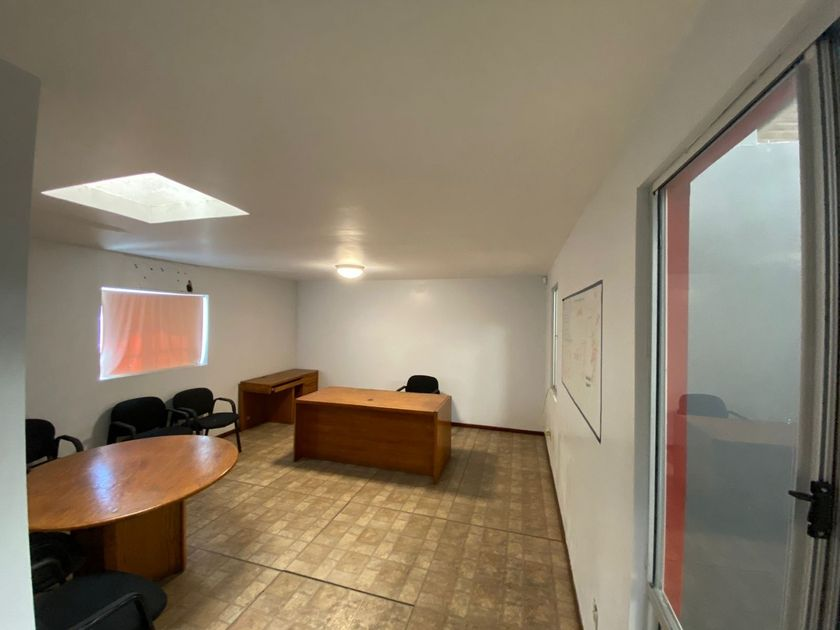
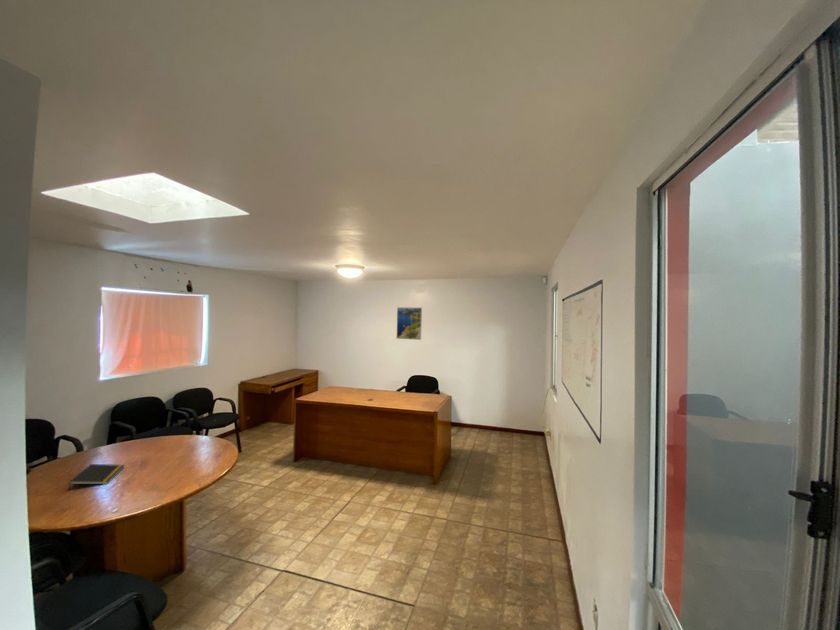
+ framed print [396,306,423,341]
+ notepad [67,463,126,492]
